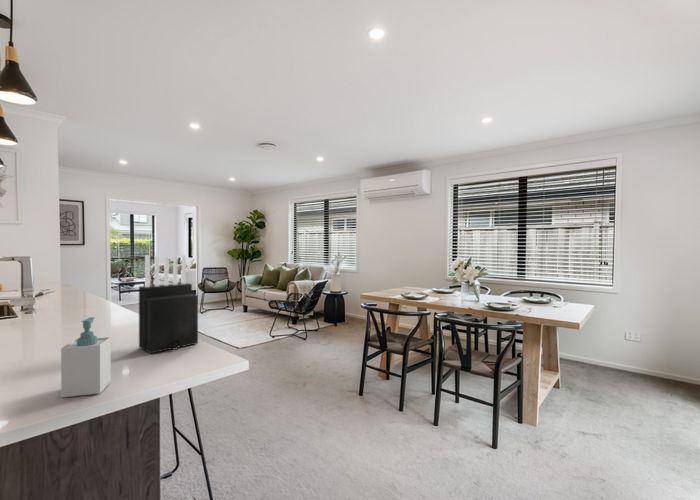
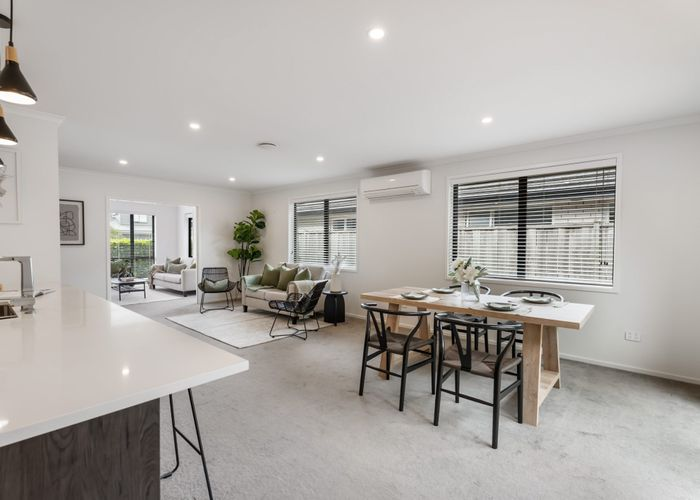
- knife block [138,254,199,355]
- soap bottle [60,316,112,398]
